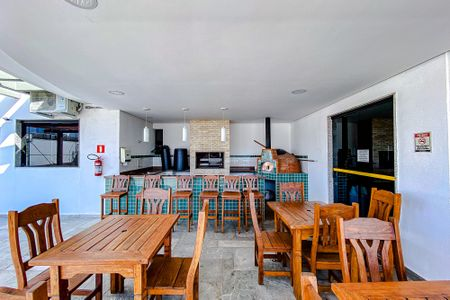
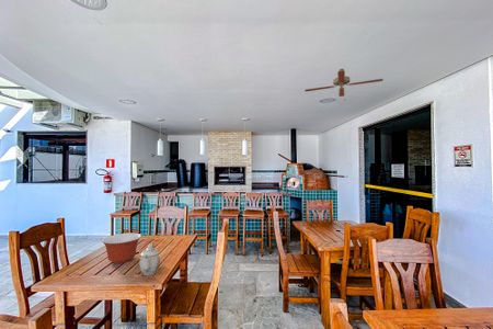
+ mixing bowl [101,232,142,264]
+ teapot [138,242,161,276]
+ ceiling fan [303,68,385,102]
